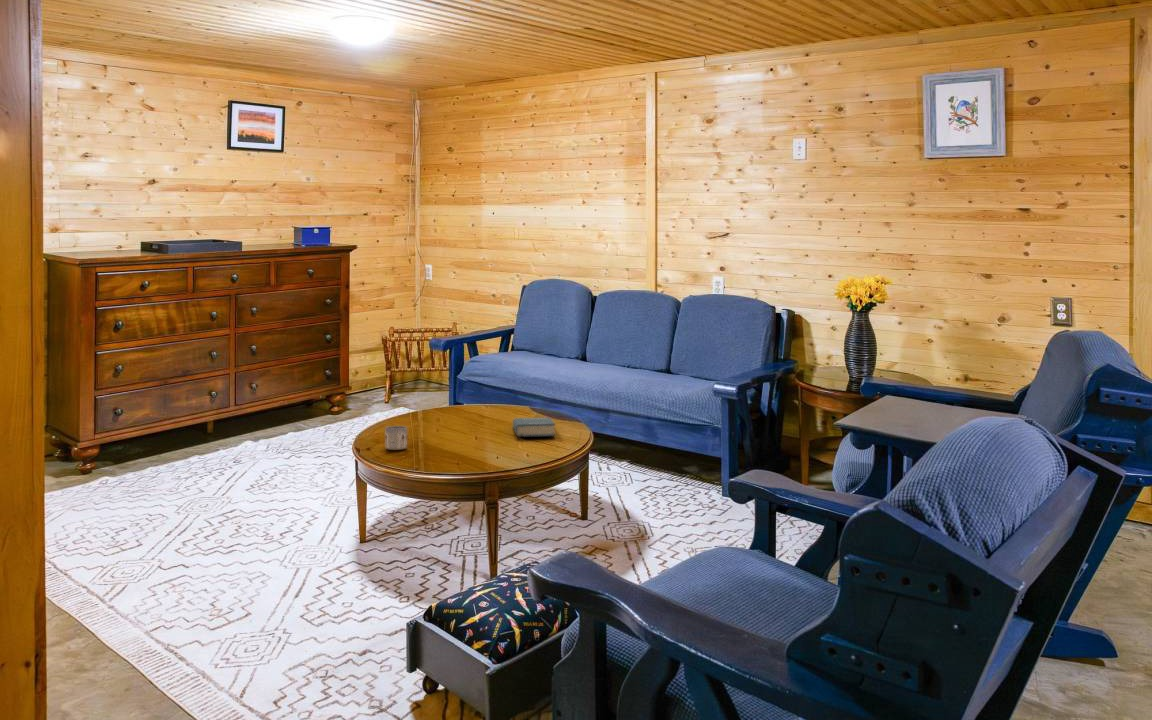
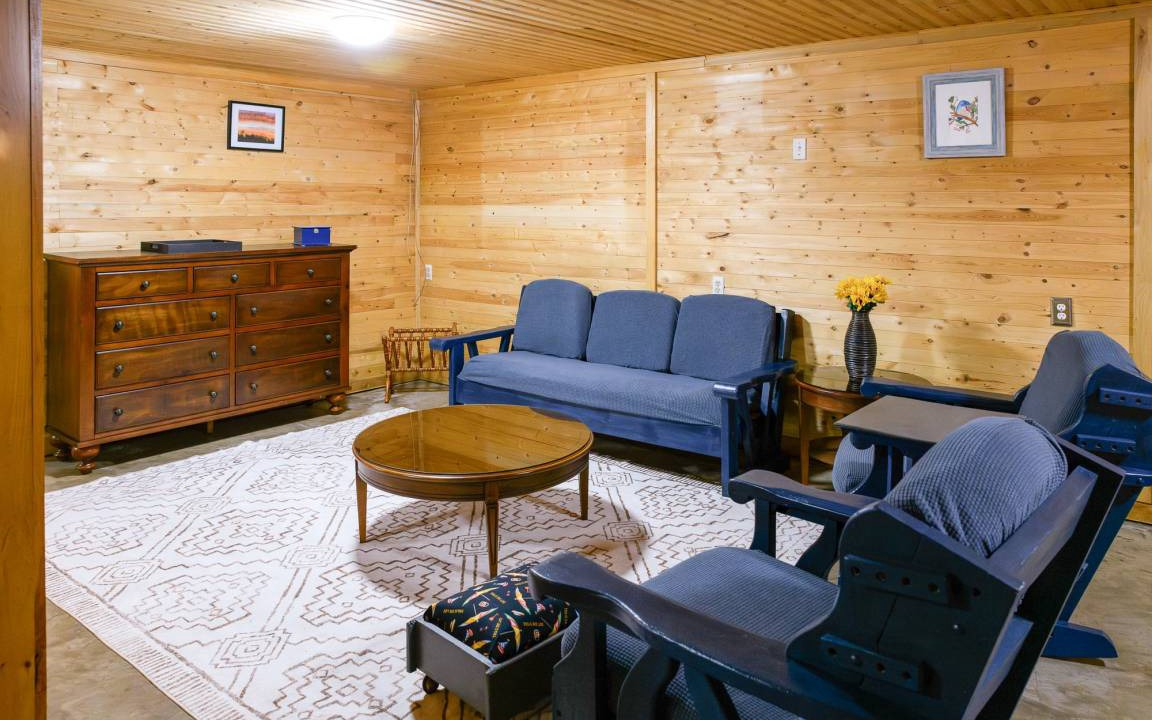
- book [512,417,556,438]
- mug [384,425,408,451]
